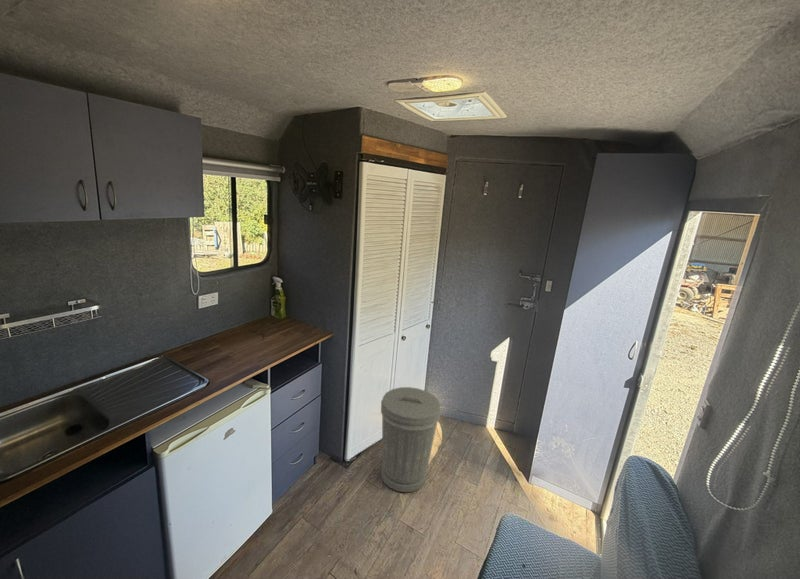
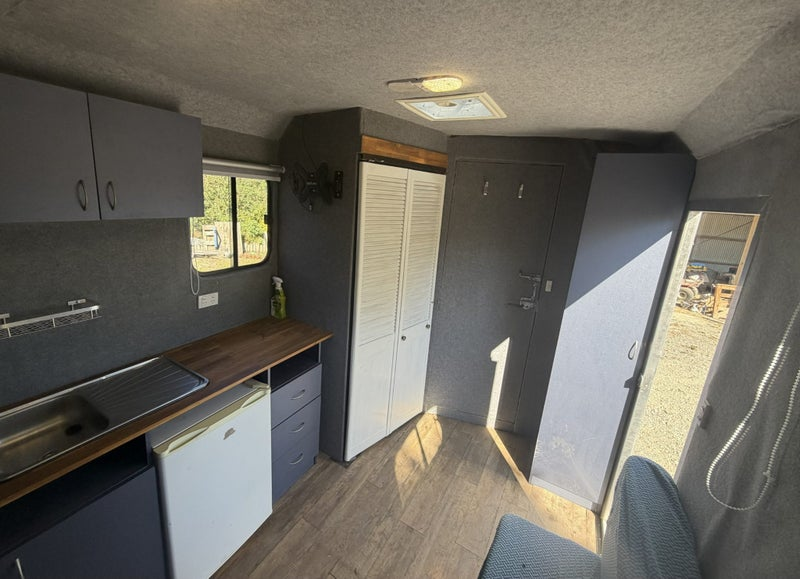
- trash can [380,386,442,493]
